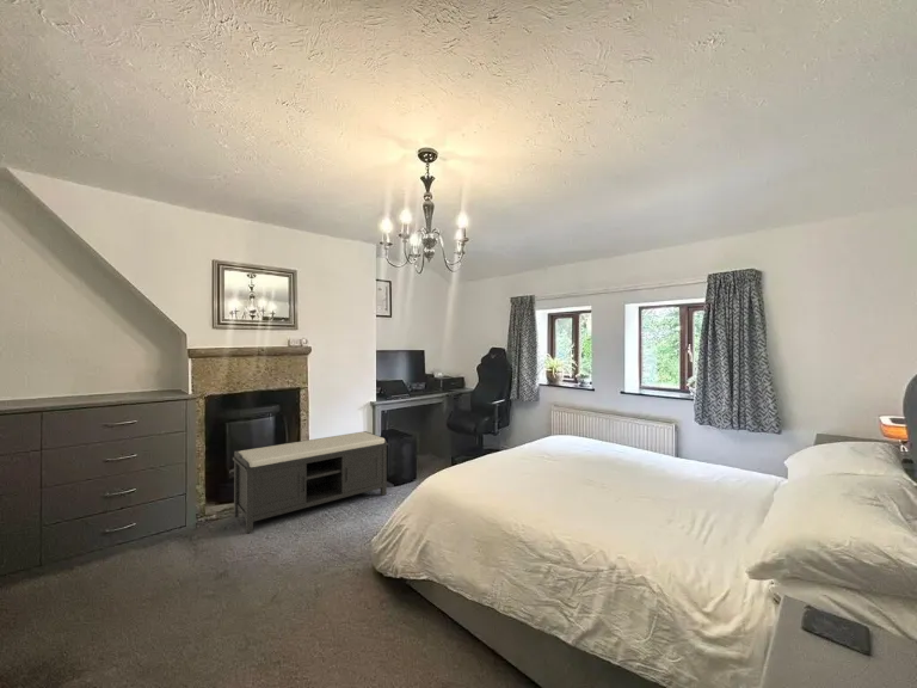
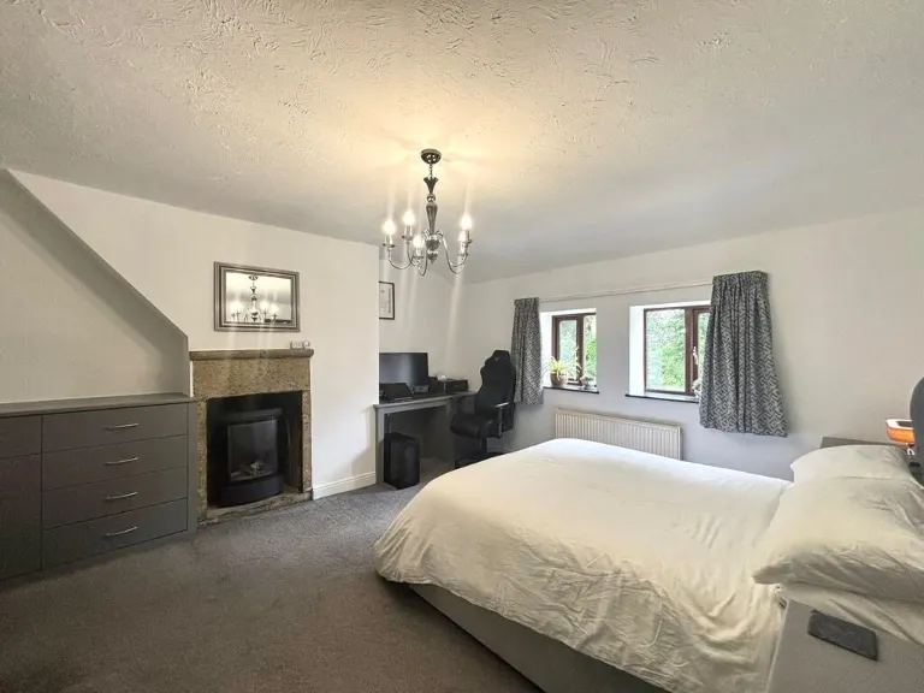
- bench [232,430,389,534]
